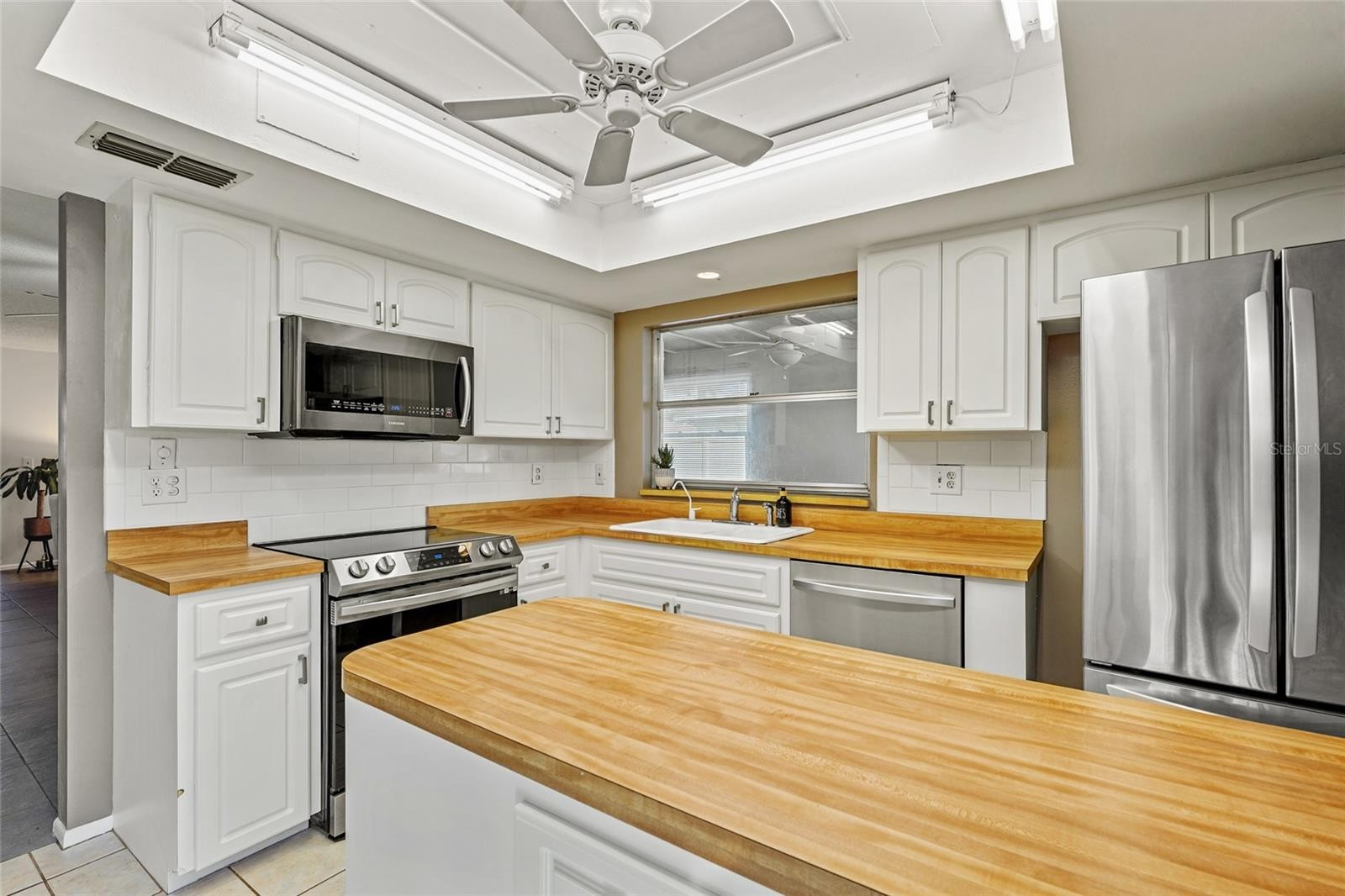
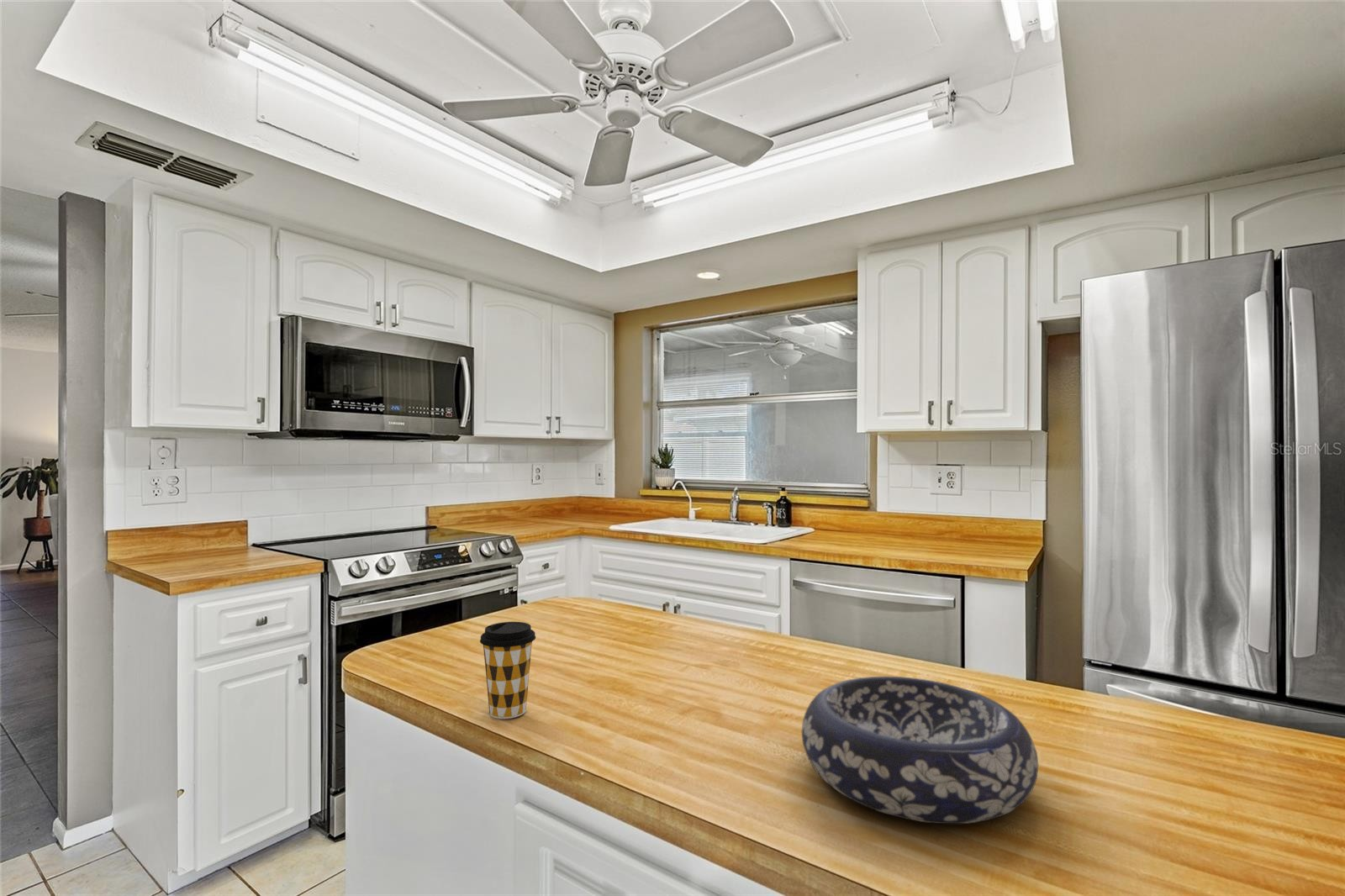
+ coffee cup [479,621,536,719]
+ decorative bowl [801,676,1039,825]
